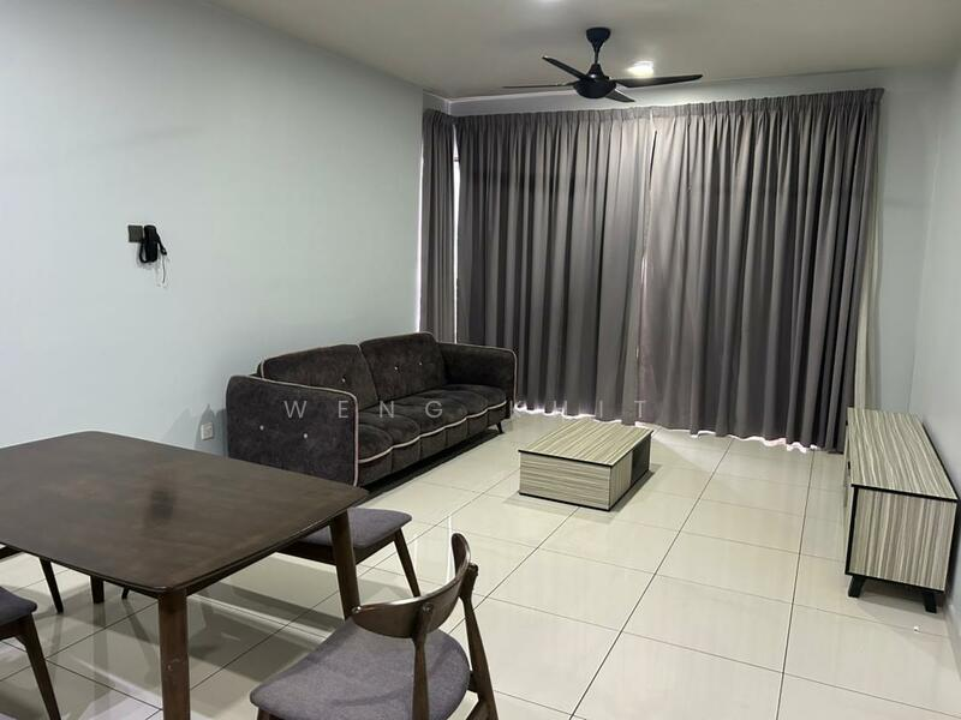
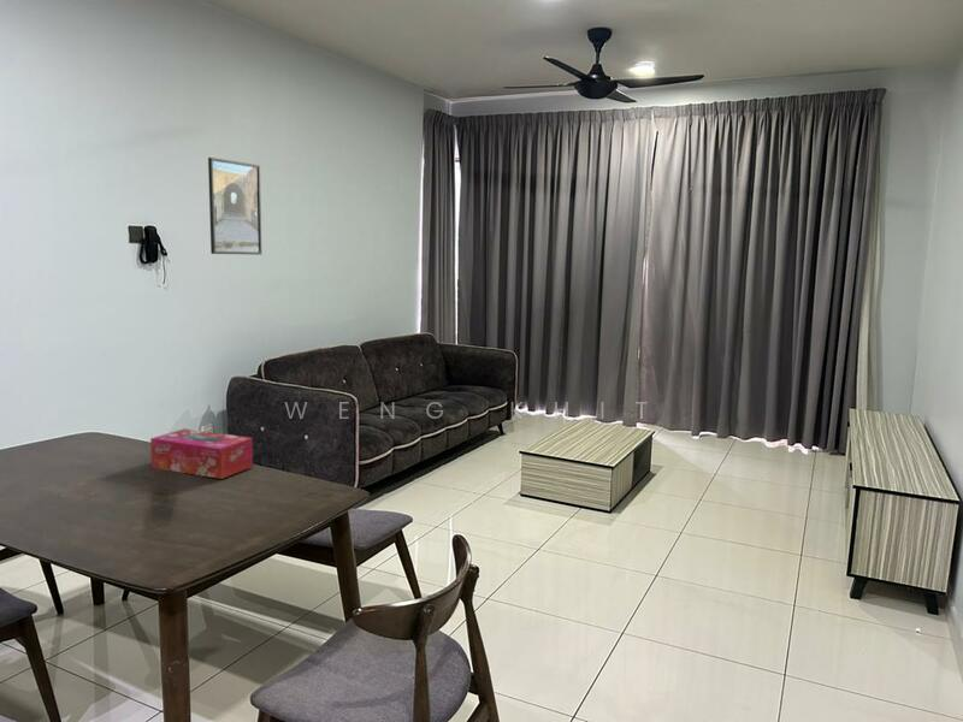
+ tissue box [149,427,254,480]
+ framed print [207,156,262,256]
